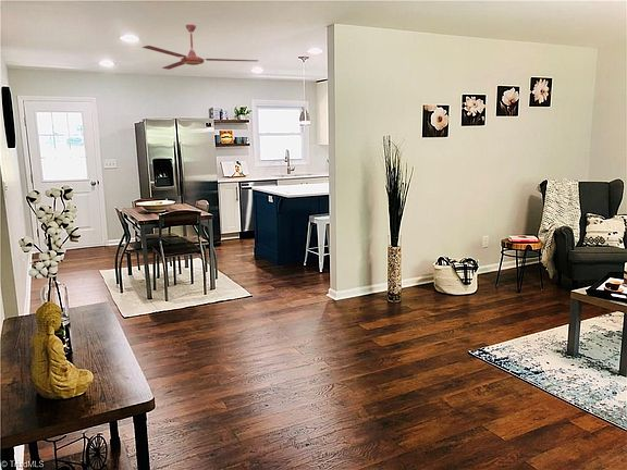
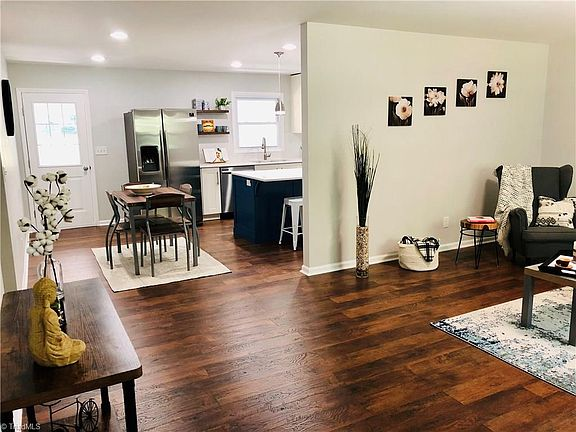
- ceiling fan [140,24,259,71]
